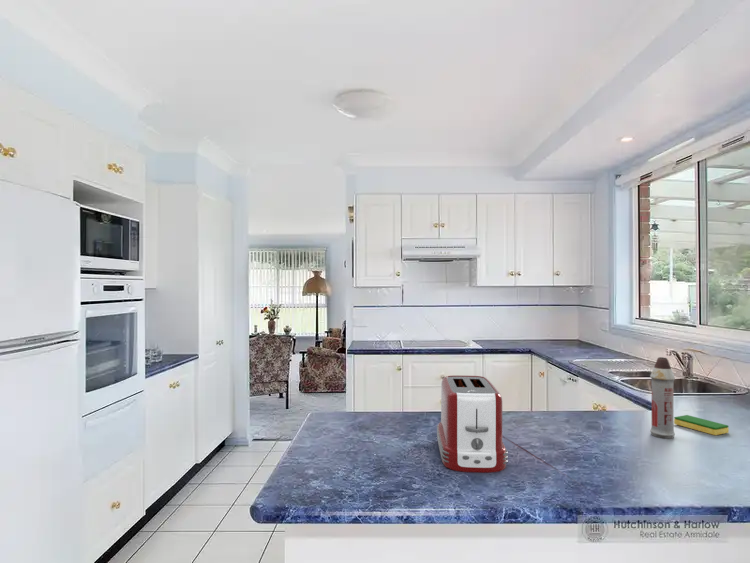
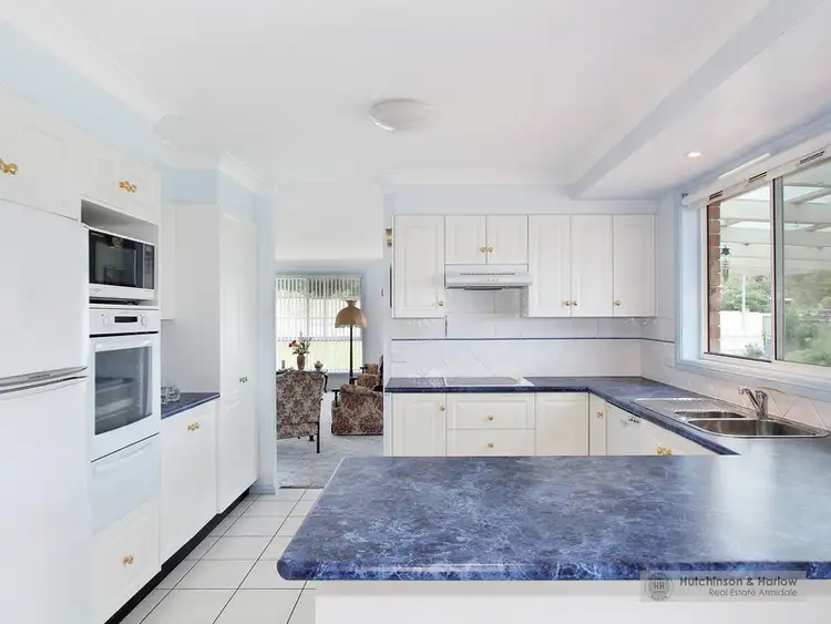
- dish sponge [674,414,730,436]
- spray bottle [649,356,676,440]
- toaster [436,375,509,474]
